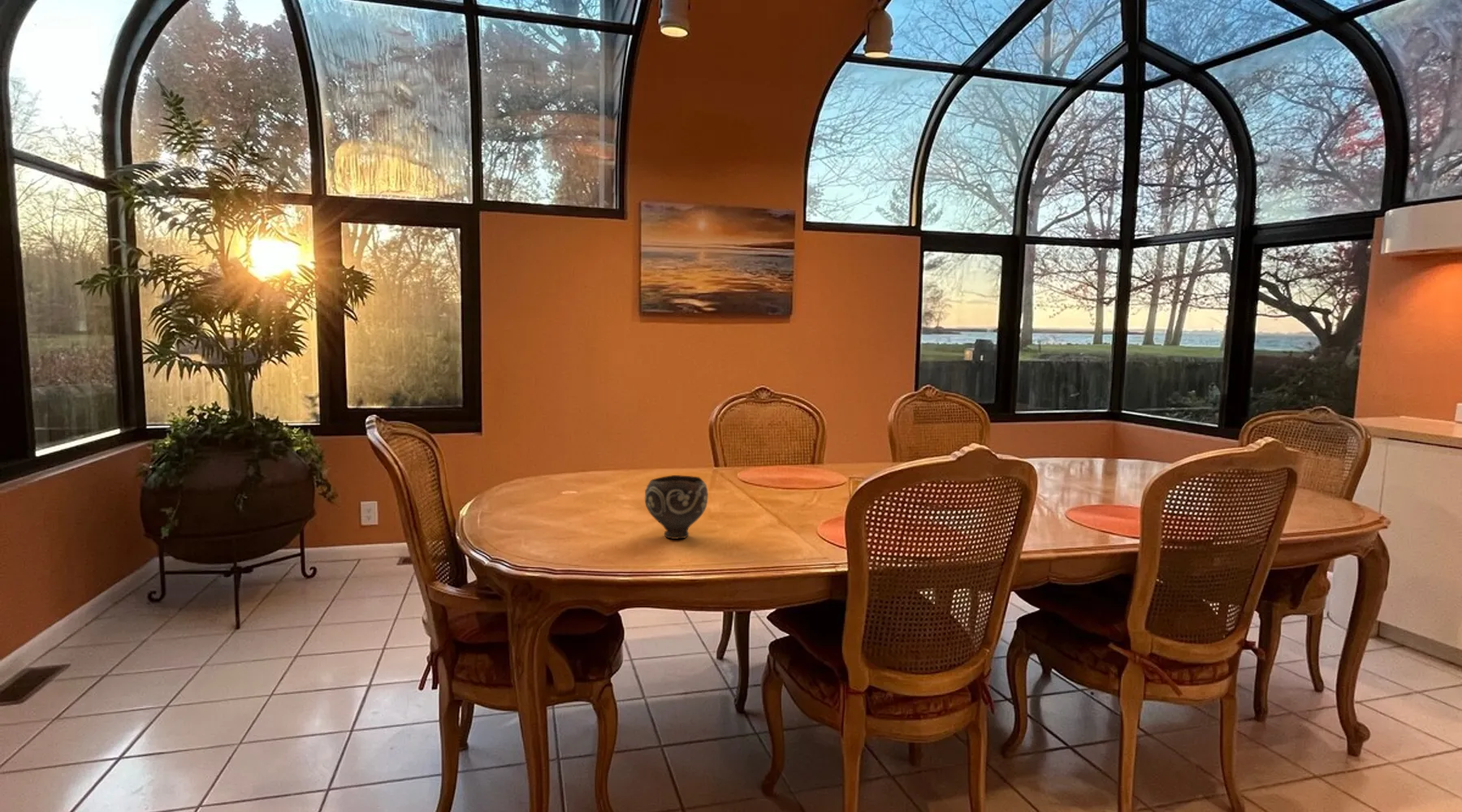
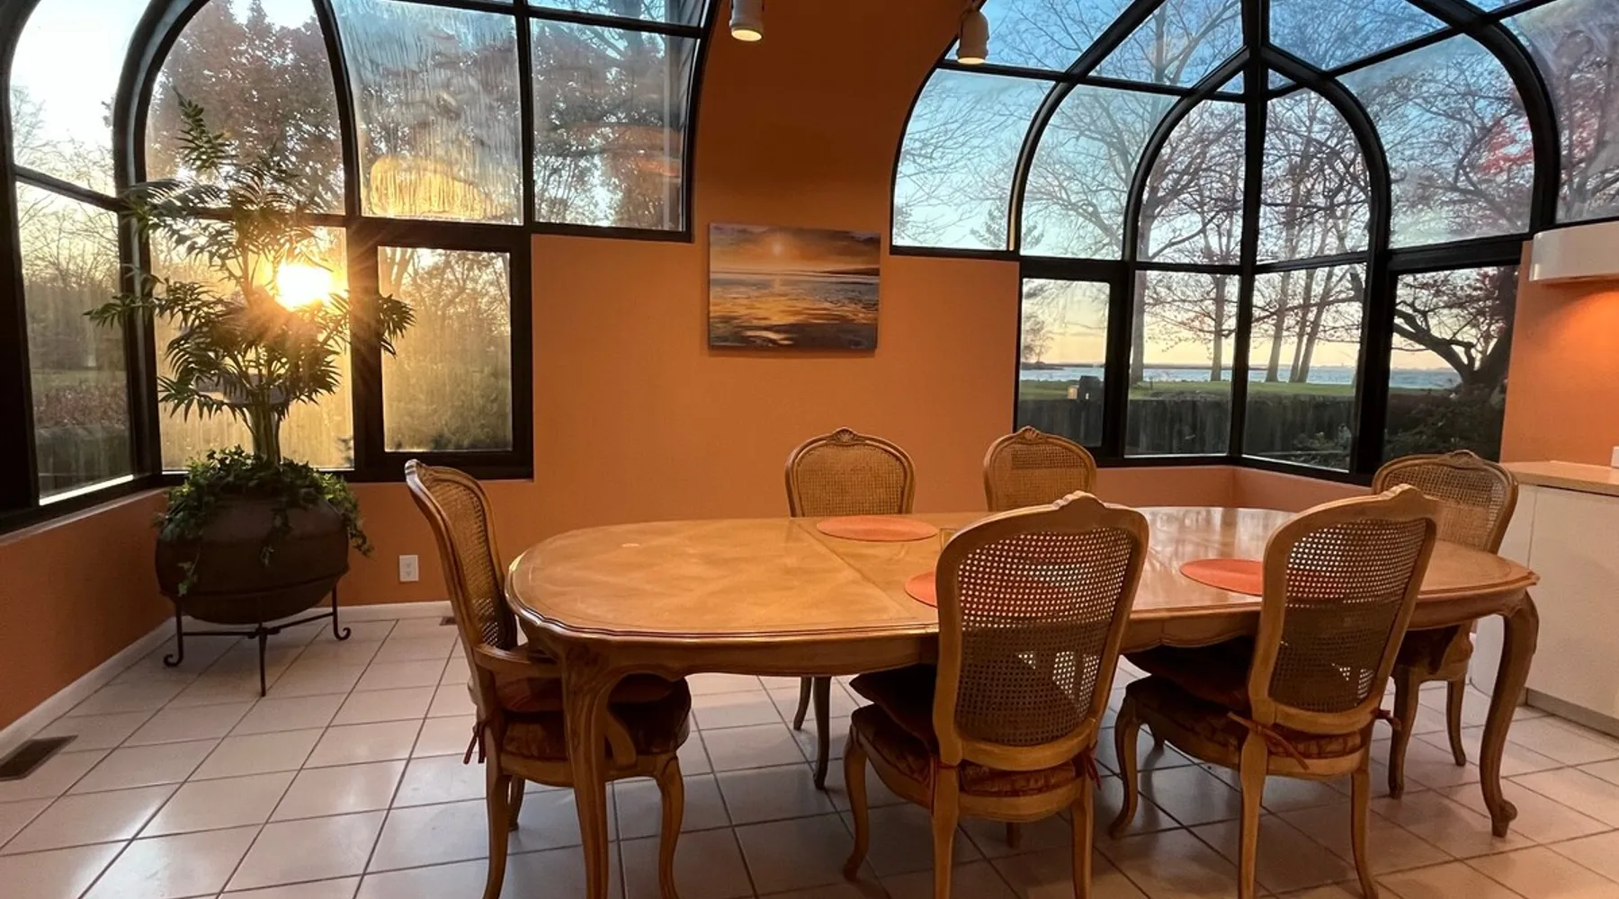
- bowl [644,474,709,540]
